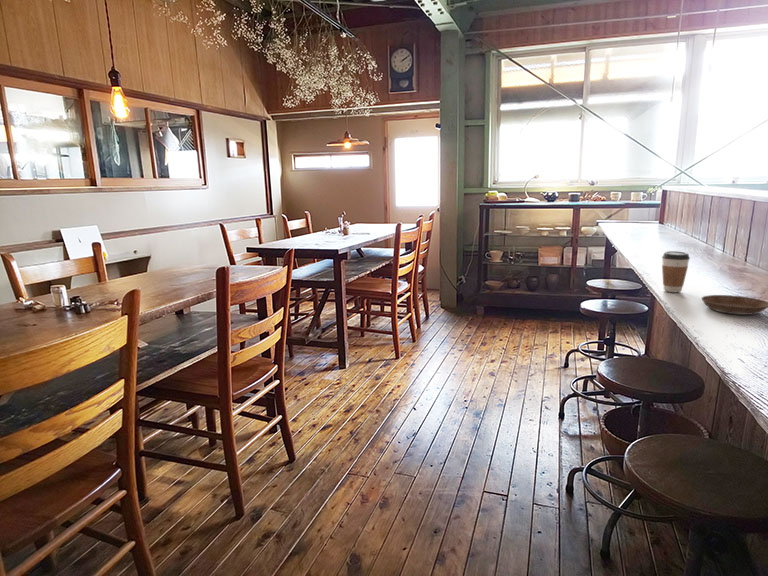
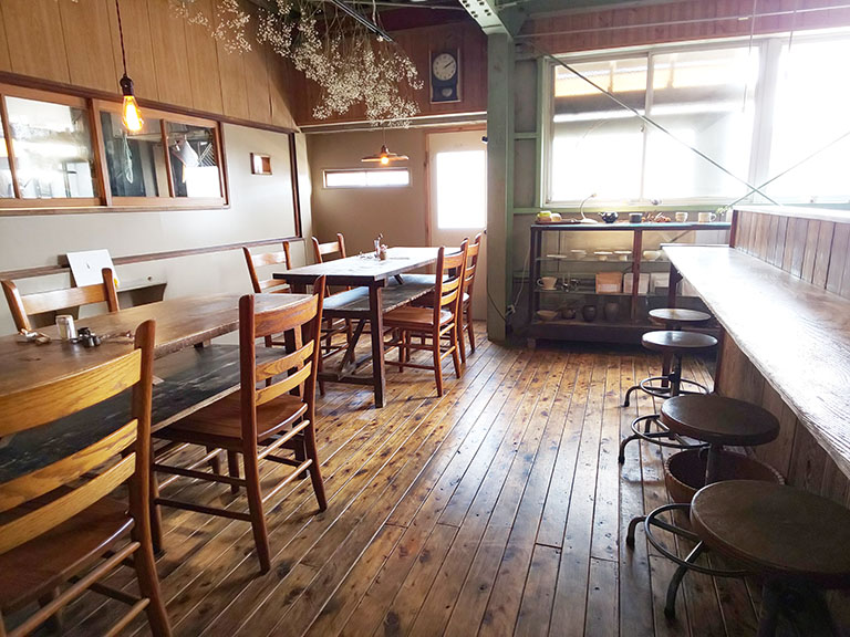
- coffee cup [661,250,691,293]
- saucer [700,294,768,316]
